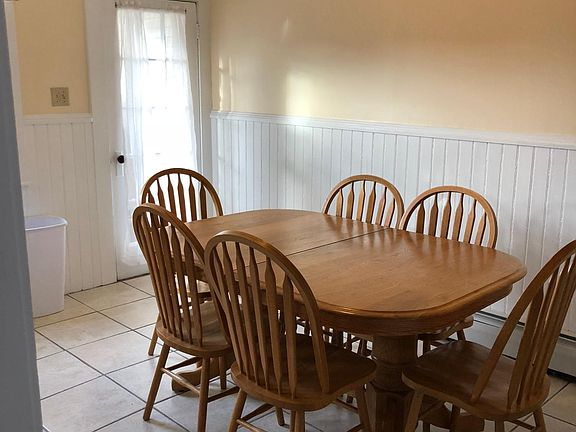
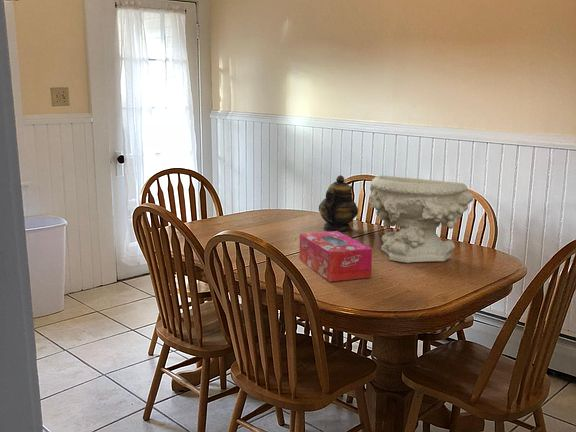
+ tissue box [299,231,373,283]
+ teapot [318,174,359,232]
+ decorative bowl [368,175,475,264]
